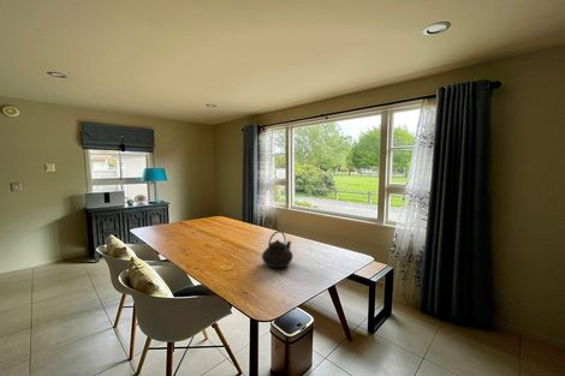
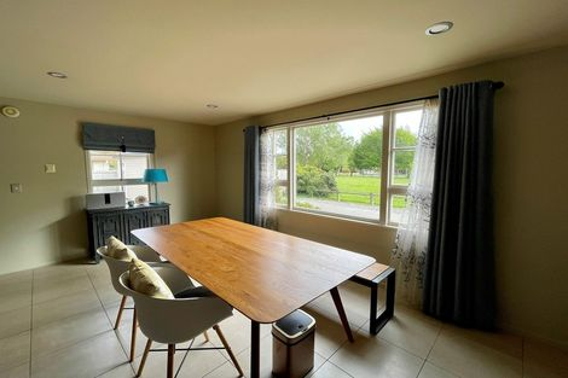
- teapot [261,229,295,269]
